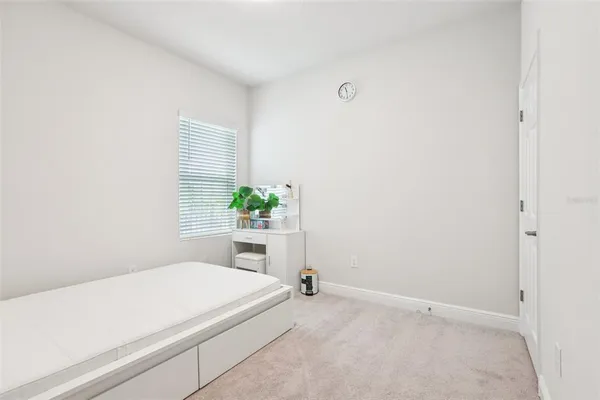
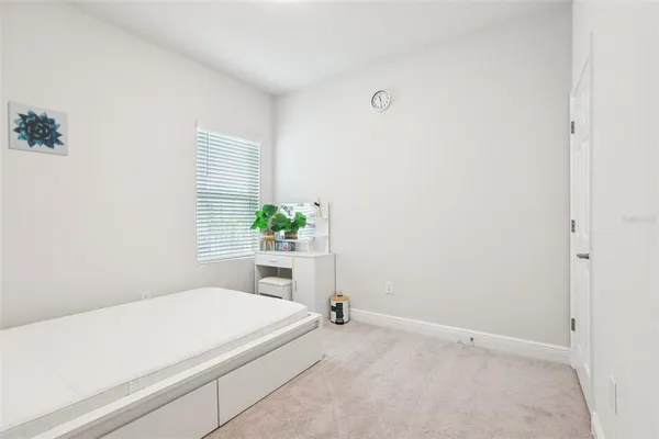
+ wall art [7,100,69,157]
